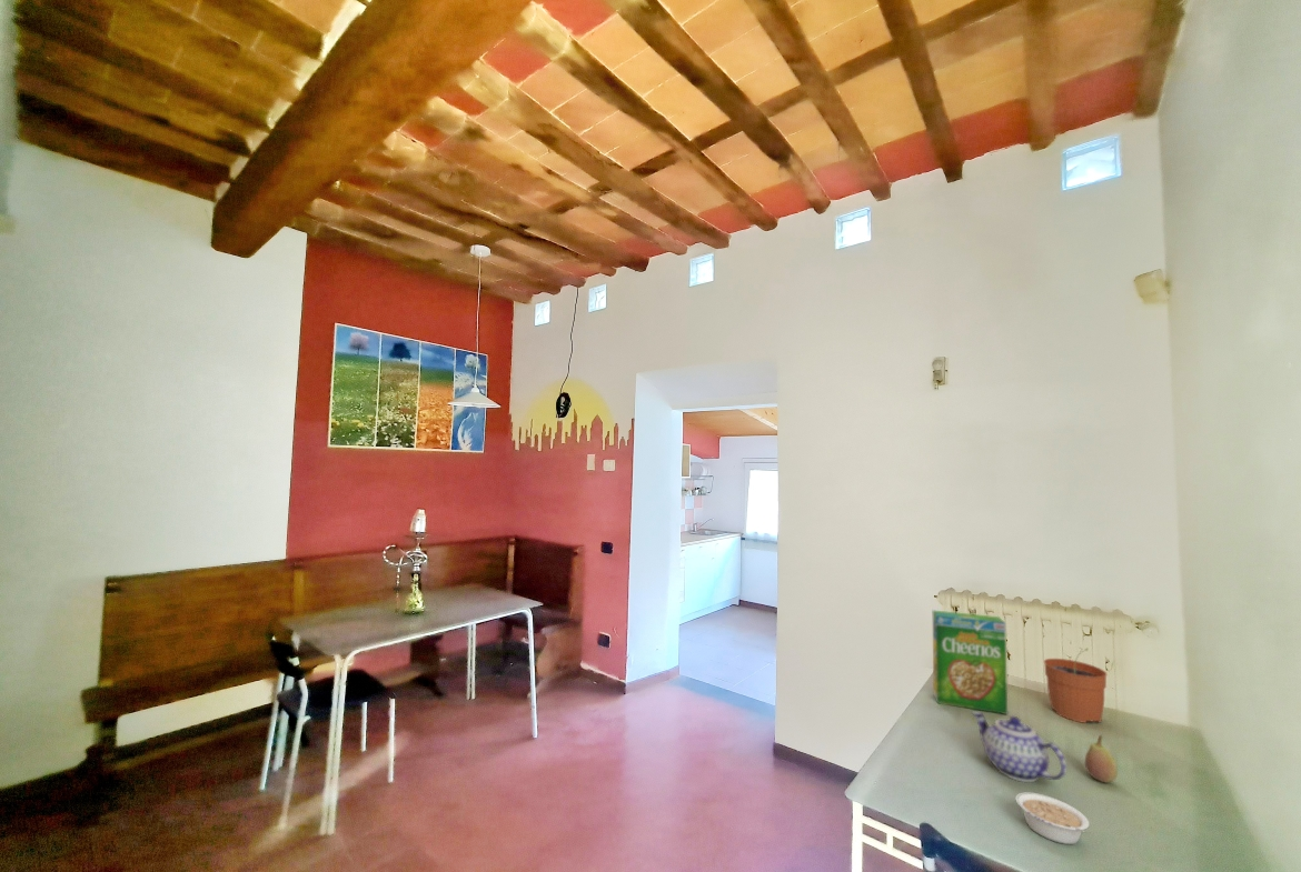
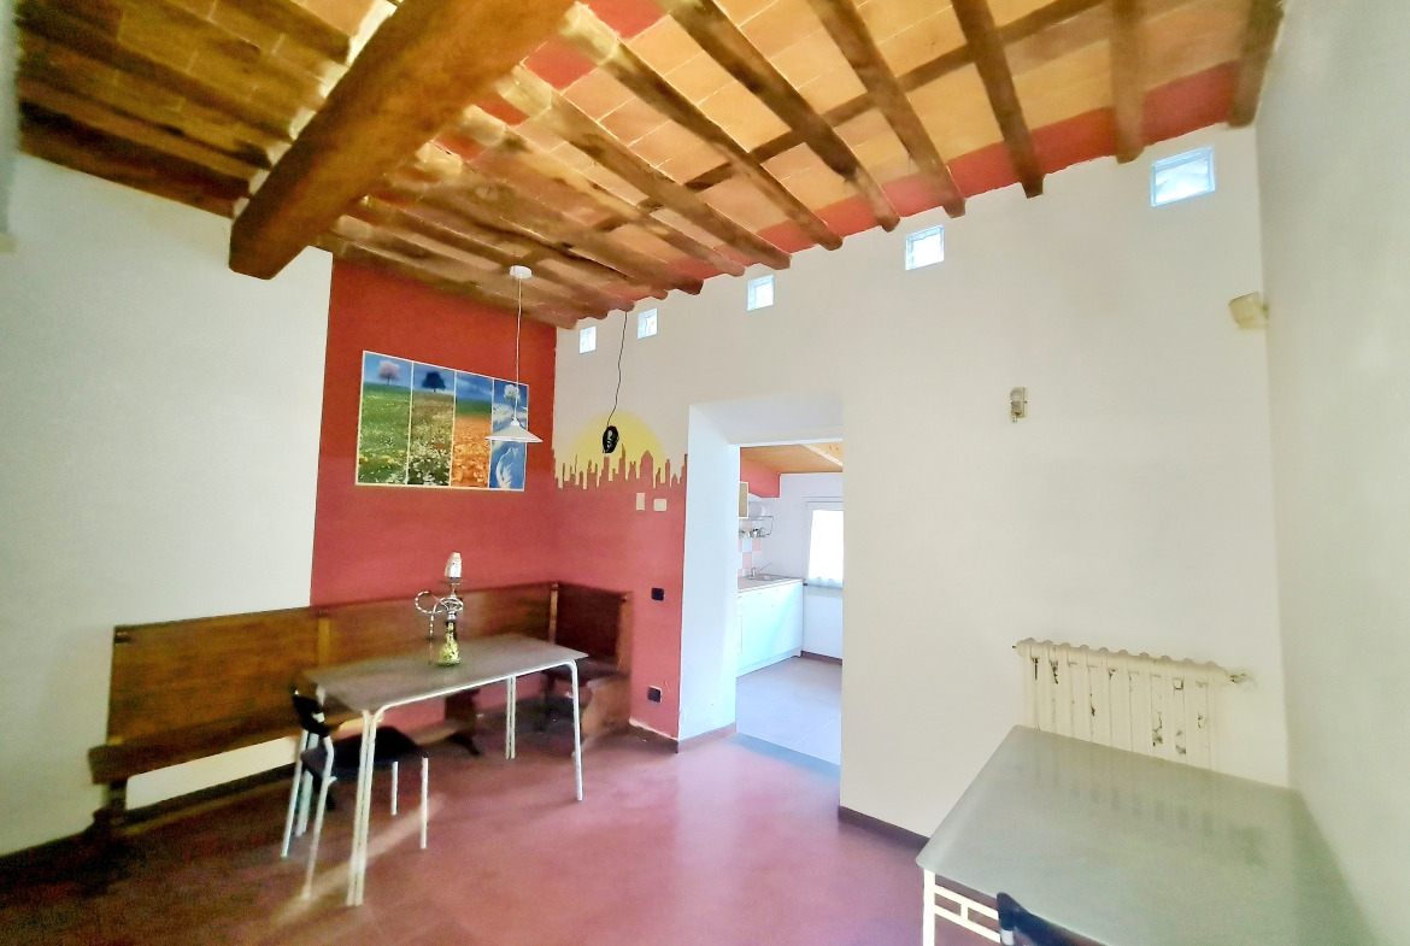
- plant pot [1043,645,1108,724]
- teapot [971,711,1067,783]
- fruit [1084,733,1119,784]
- legume [1014,792,1091,845]
- cereal box [932,609,1009,715]
